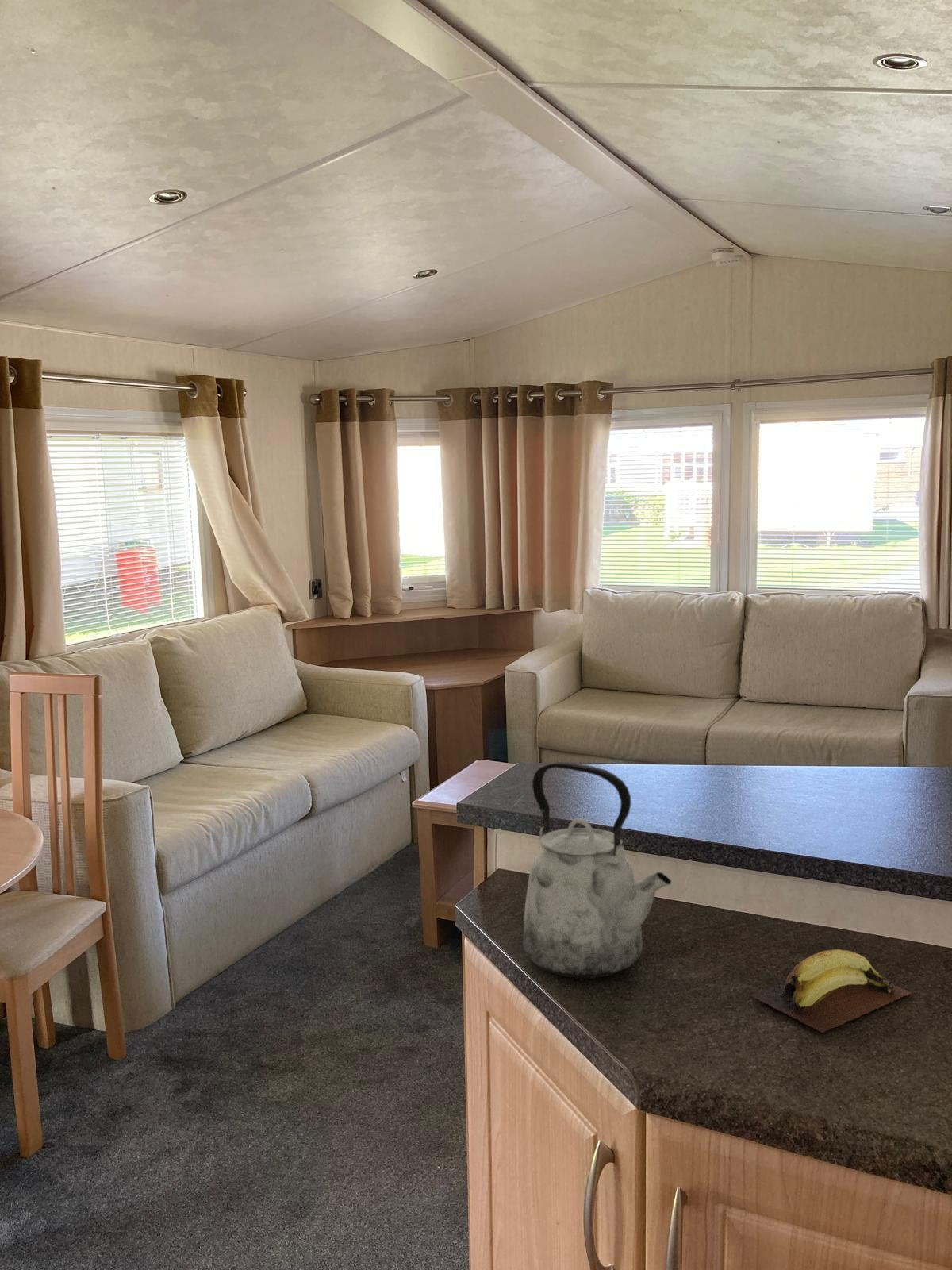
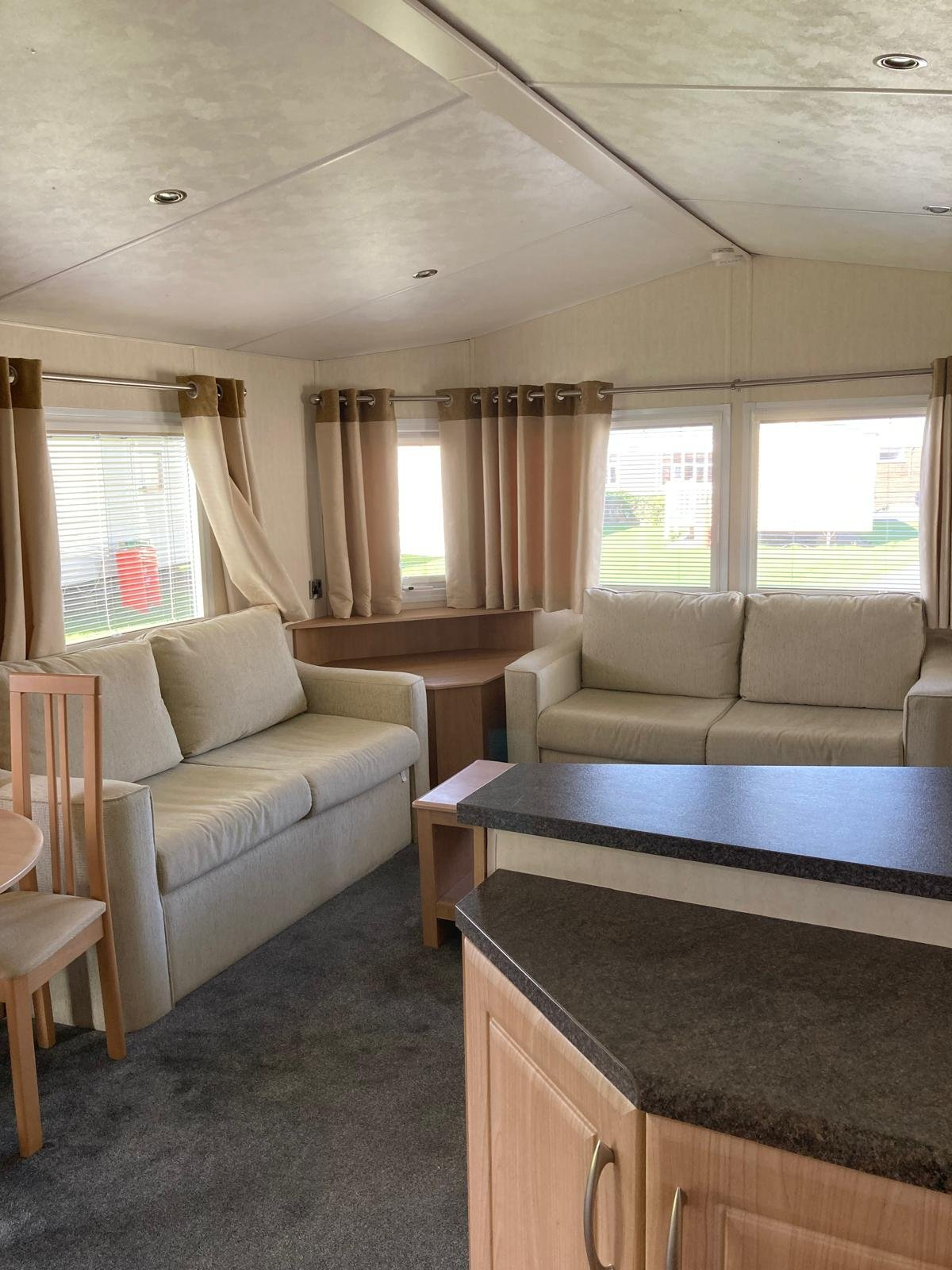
- banana [750,949,912,1033]
- kettle [522,761,672,979]
